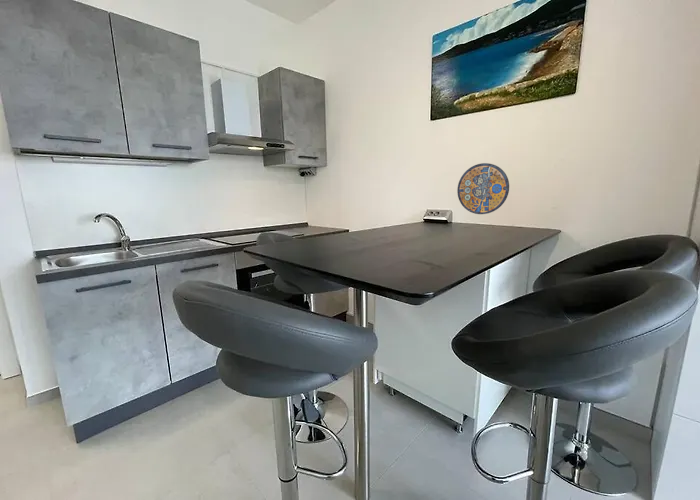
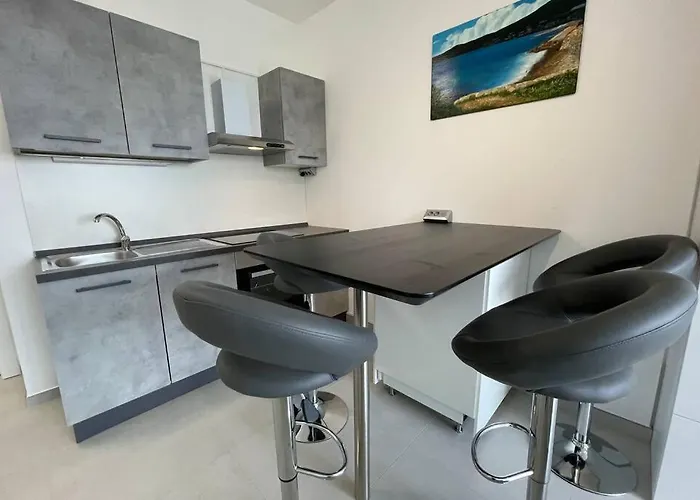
- manhole cover [456,162,510,215]
